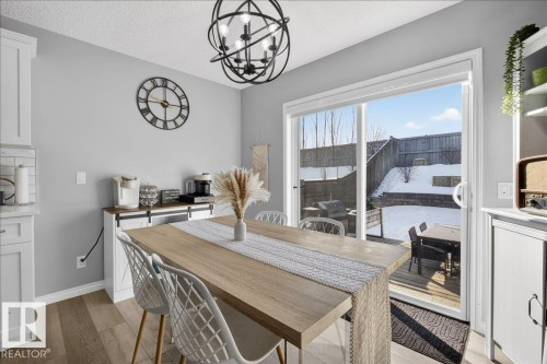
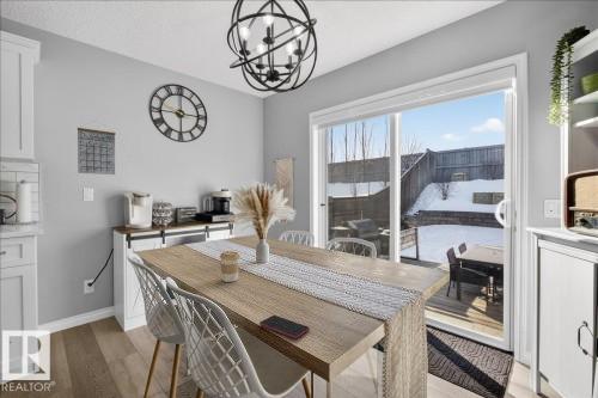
+ coffee cup [219,250,242,283]
+ smartphone [258,314,311,339]
+ calendar [77,120,116,176]
